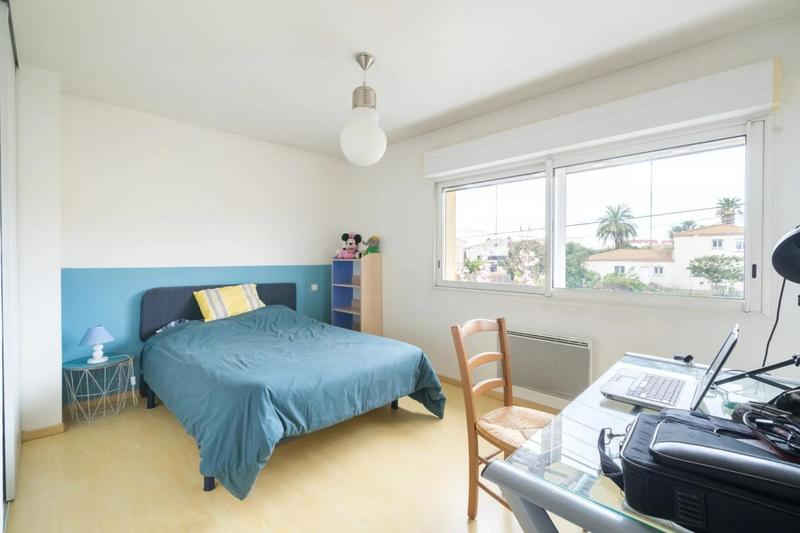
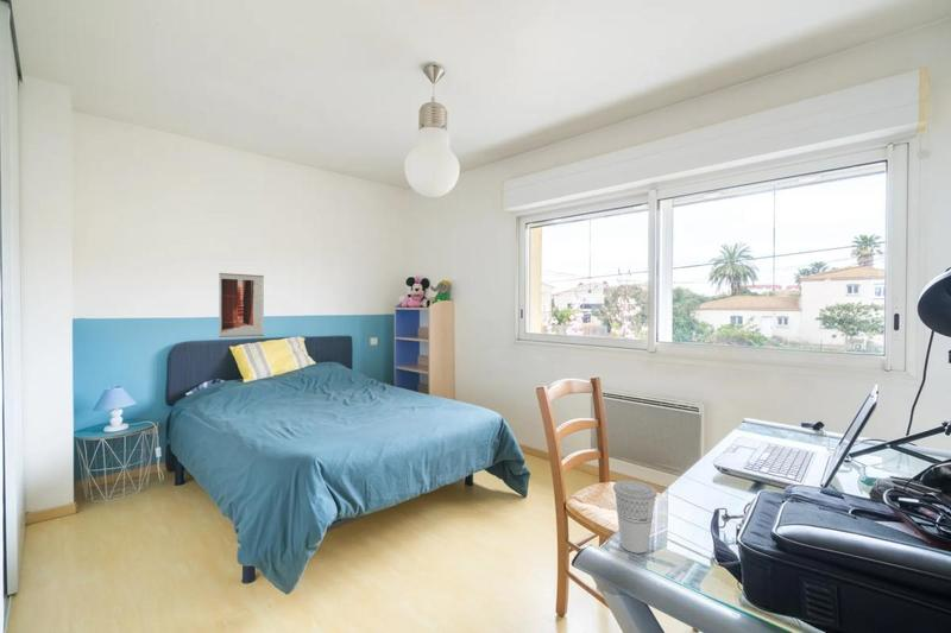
+ wall art [218,272,265,338]
+ cup [612,480,659,555]
